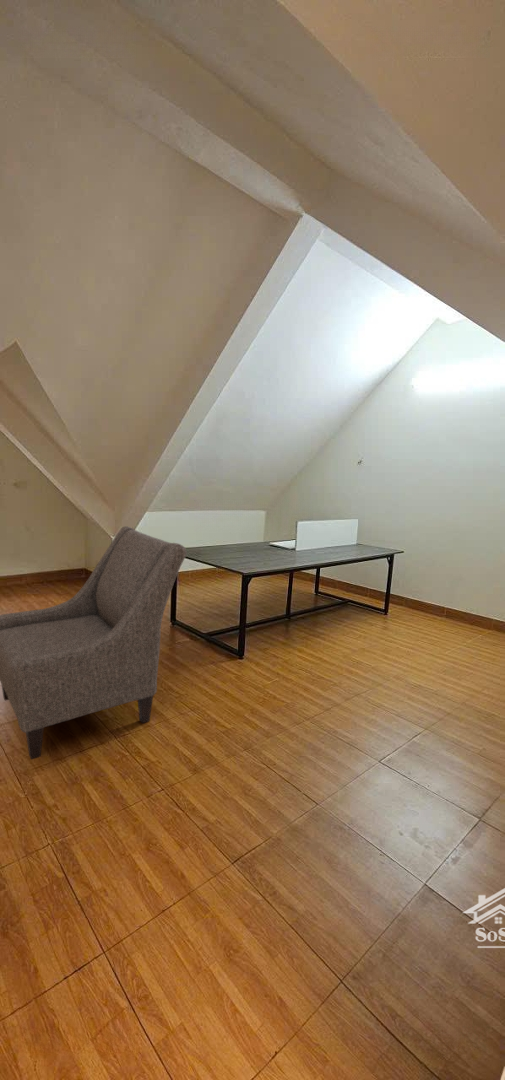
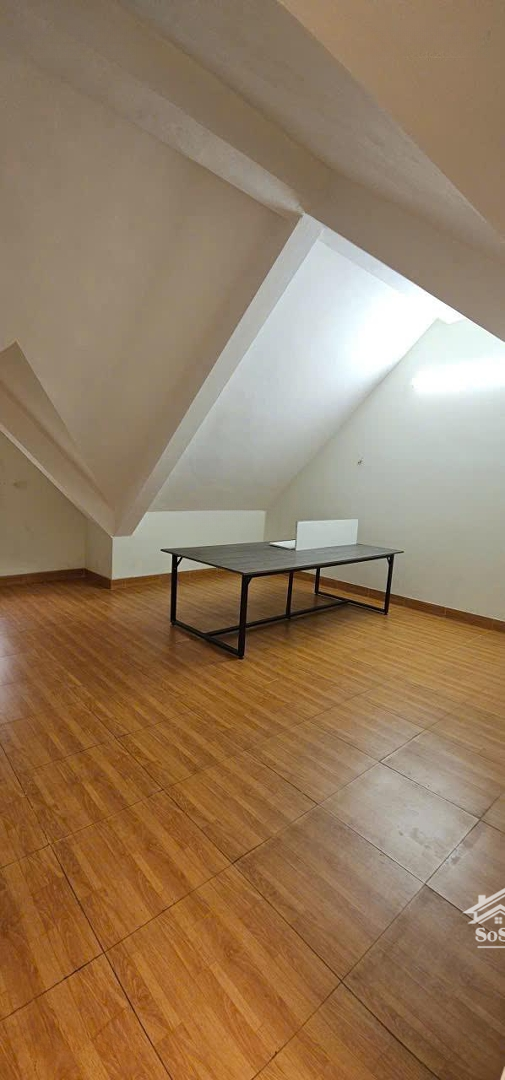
- chair [0,525,188,761]
